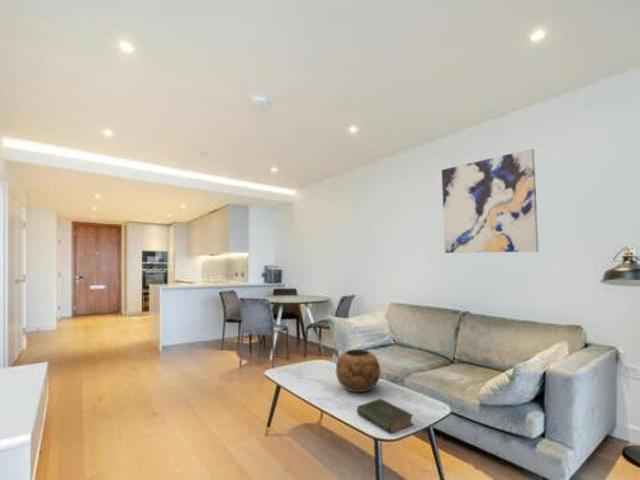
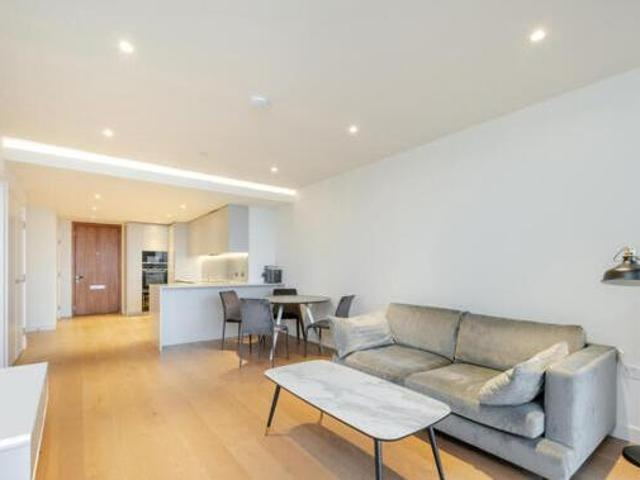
- wall art [441,148,539,254]
- book [356,398,414,435]
- decorative bowl [335,348,382,393]
